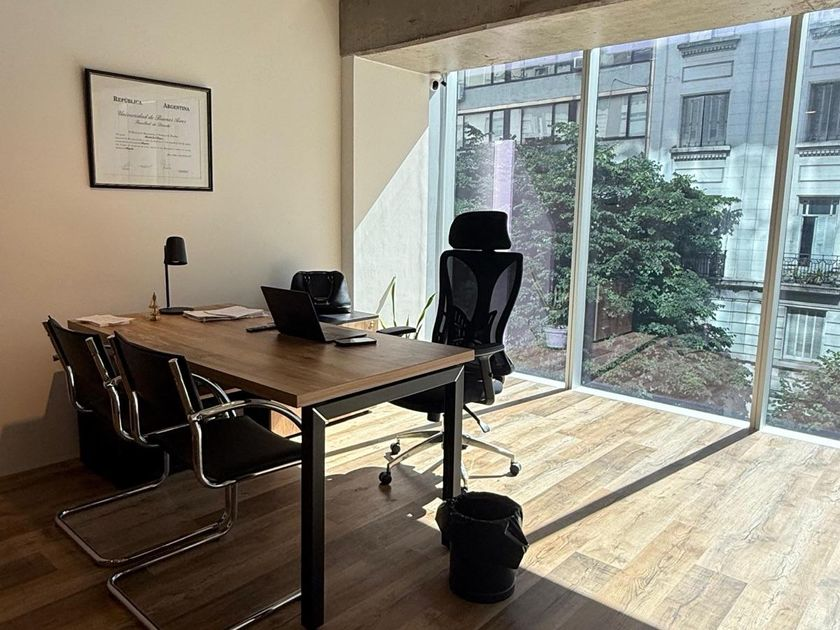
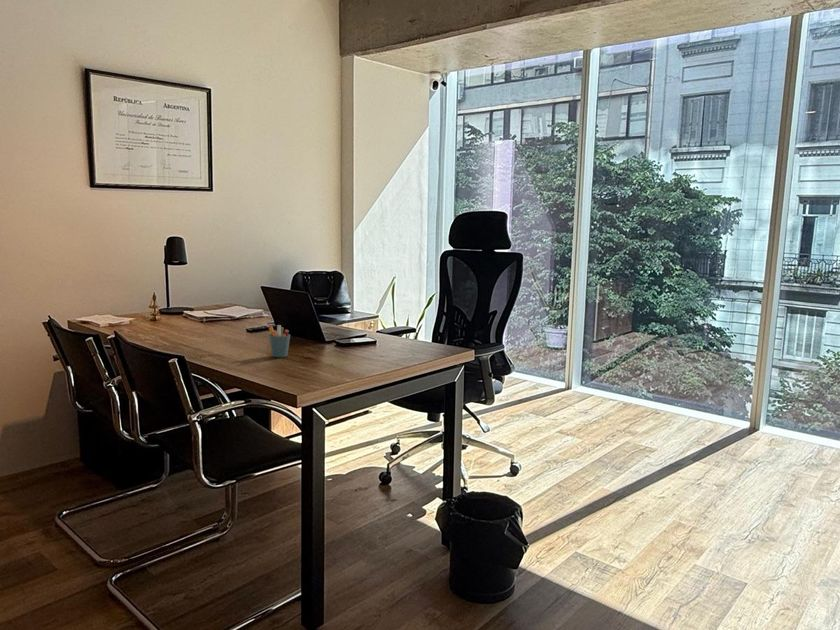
+ pen holder [268,324,291,358]
